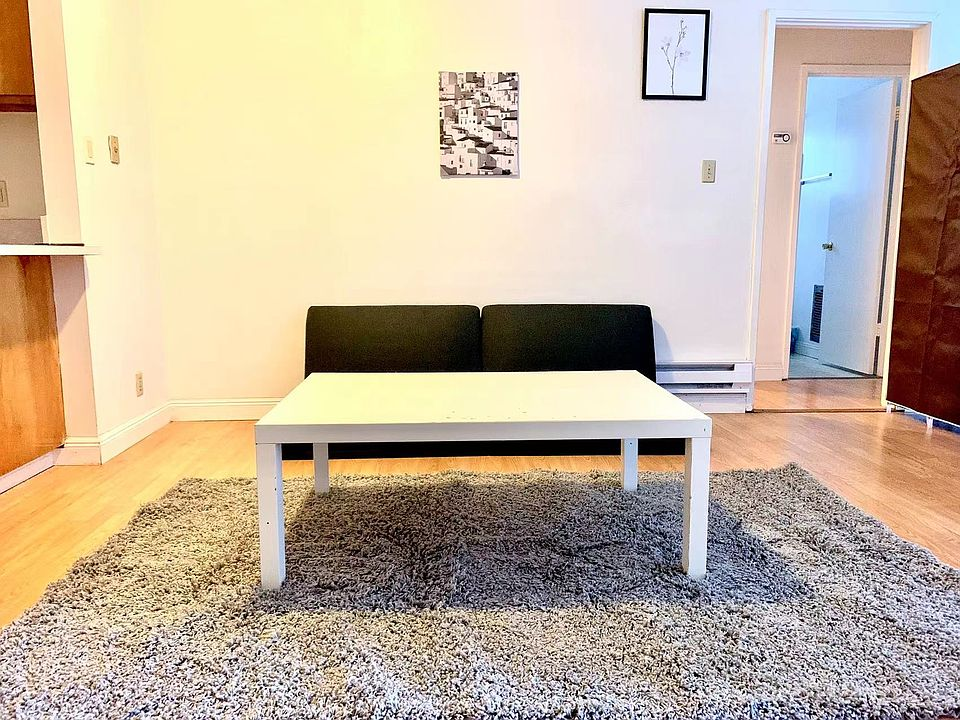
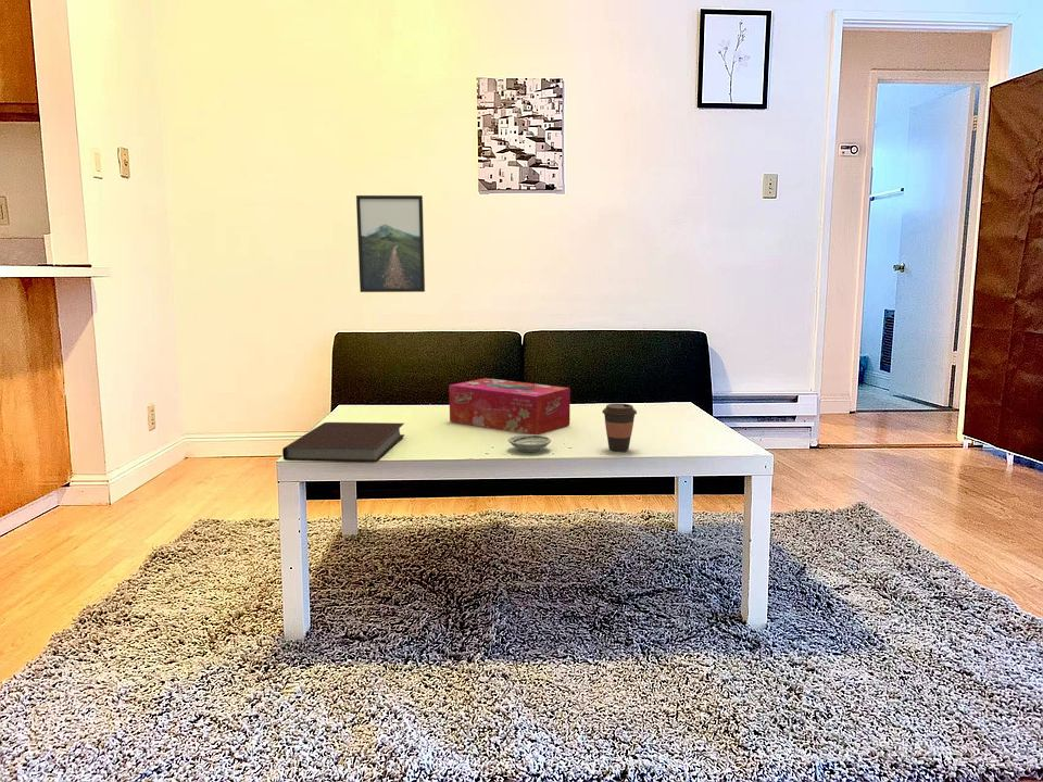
+ saucer [507,433,552,453]
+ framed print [355,194,426,293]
+ coffee cup [601,403,638,453]
+ tissue box [448,377,571,436]
+ notebook [281,421,405,463]
